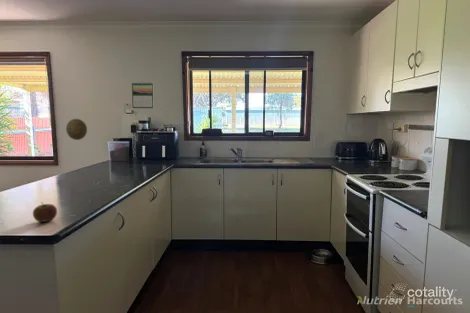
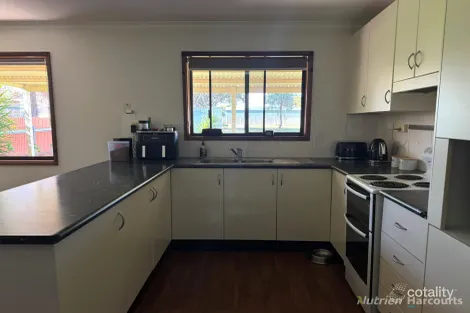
- calendar [131,81,155,109]
- decorative plate [65,118,88,141]
- apple [32,201,58,223]
